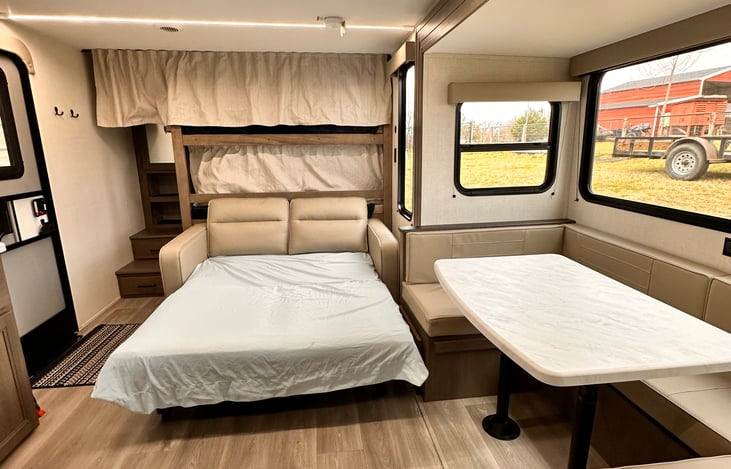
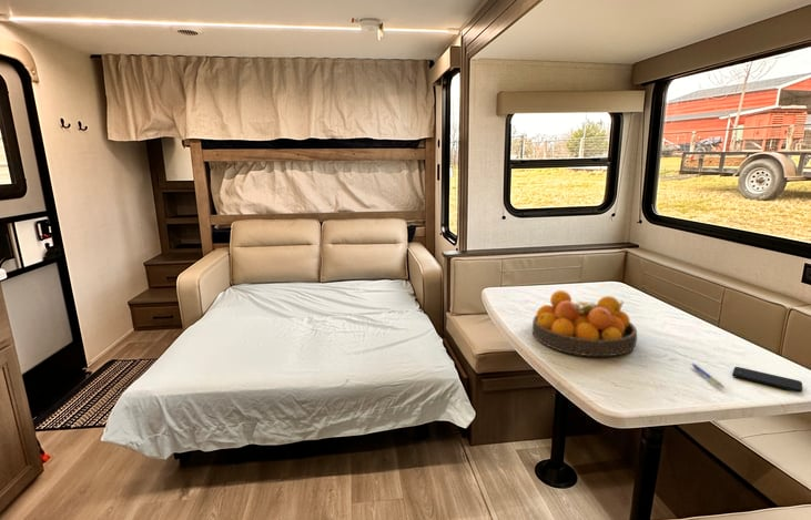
+ pen [690,363,726,389]
+ fruit bowl [531,289,638,357]
+ smartphone [731,366,803,394]
